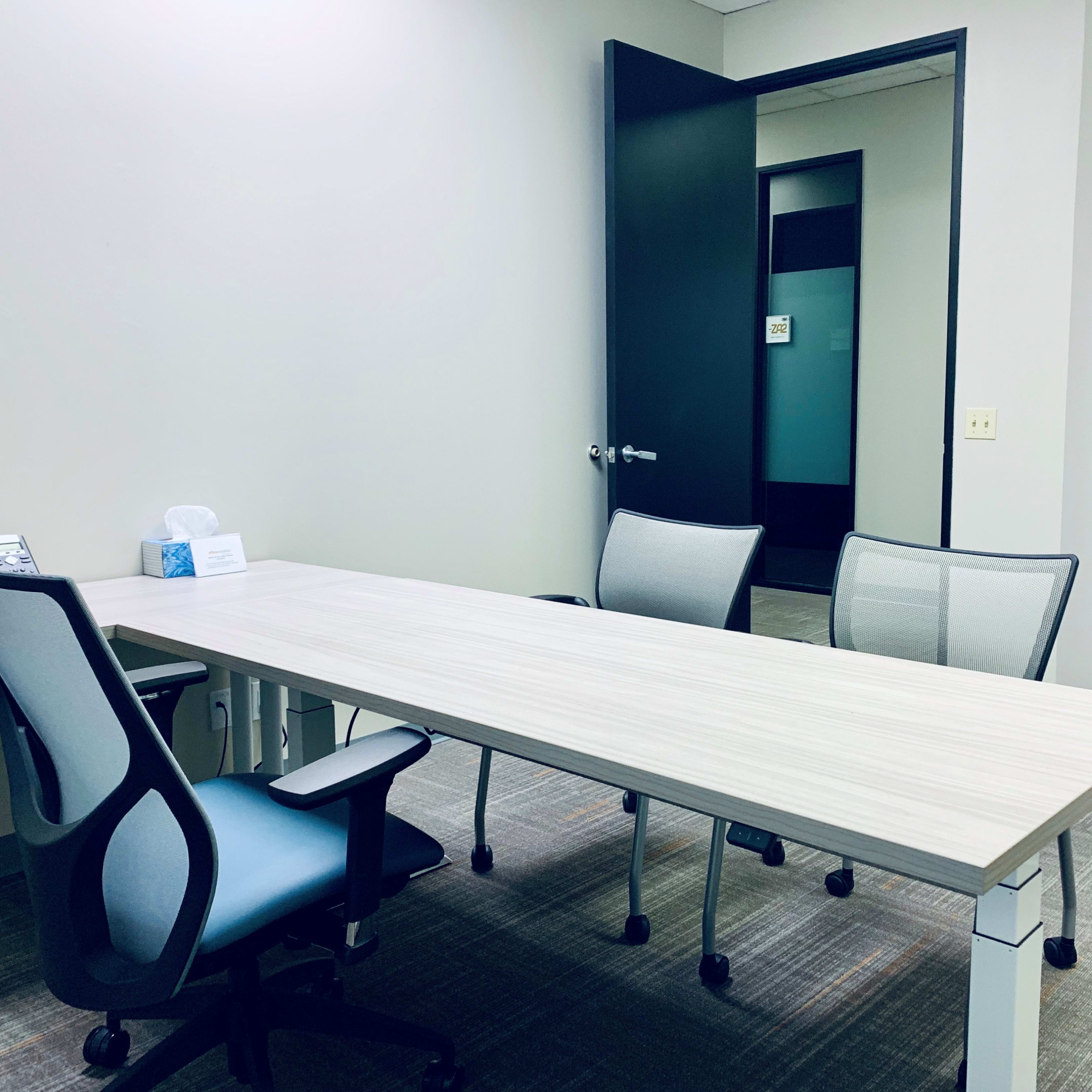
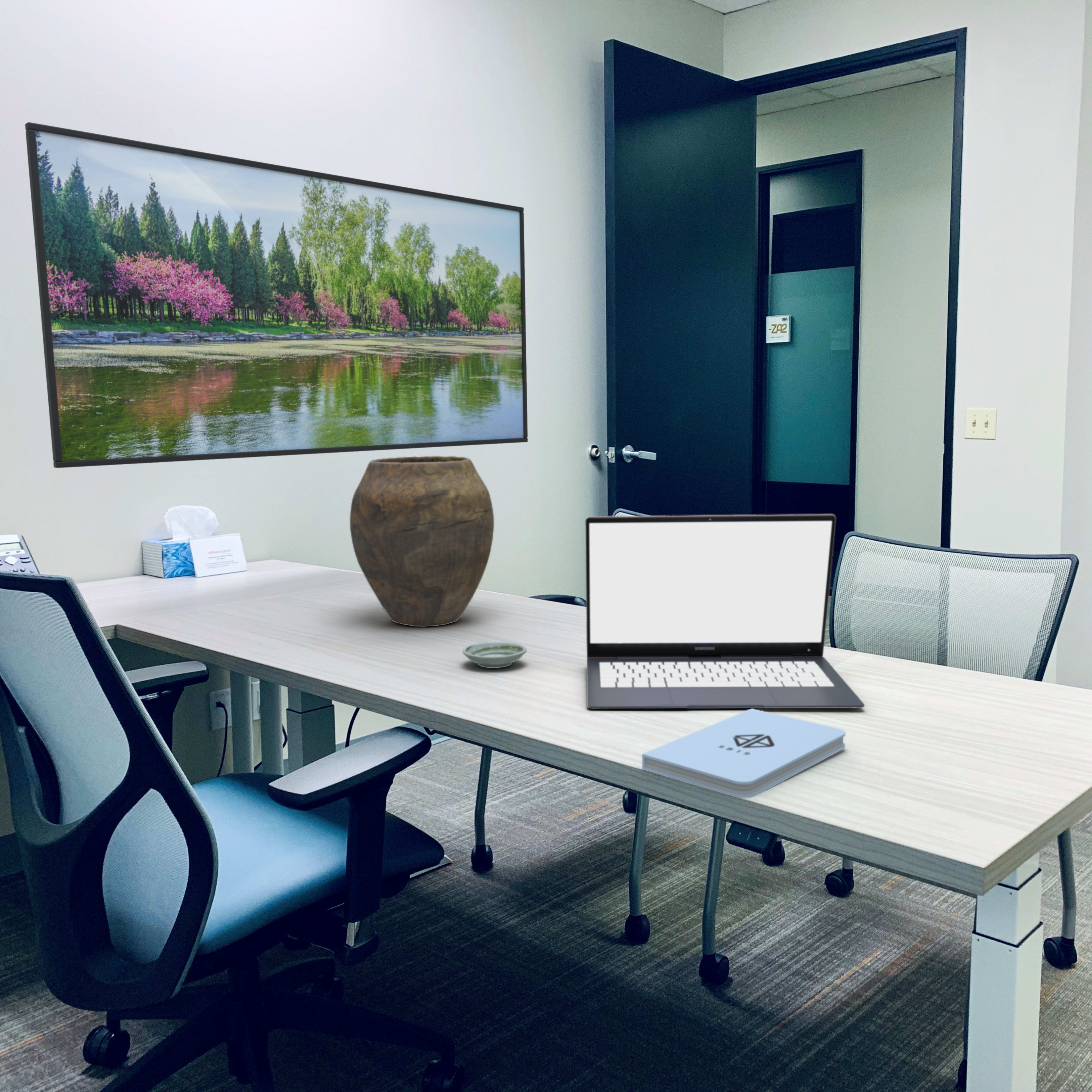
+ laptop [585,514,865,709]
+ vase [349,456,494,627]
+ notepad [642,708,846,798]
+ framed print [25,122,528,468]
+ saucer [462,642,527,668]
